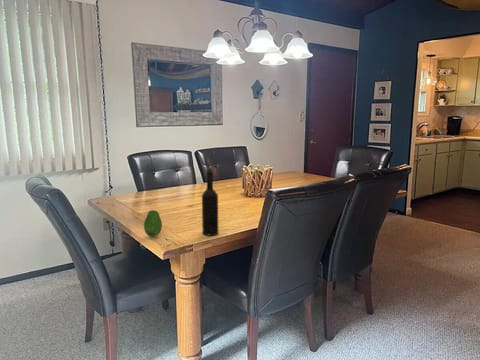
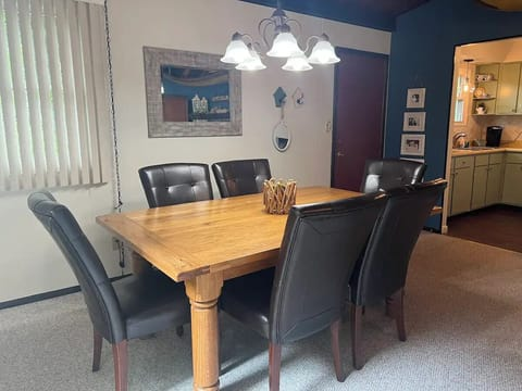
- wine bottle [201,167,219,236]
- fruit [143,209,163,237]
